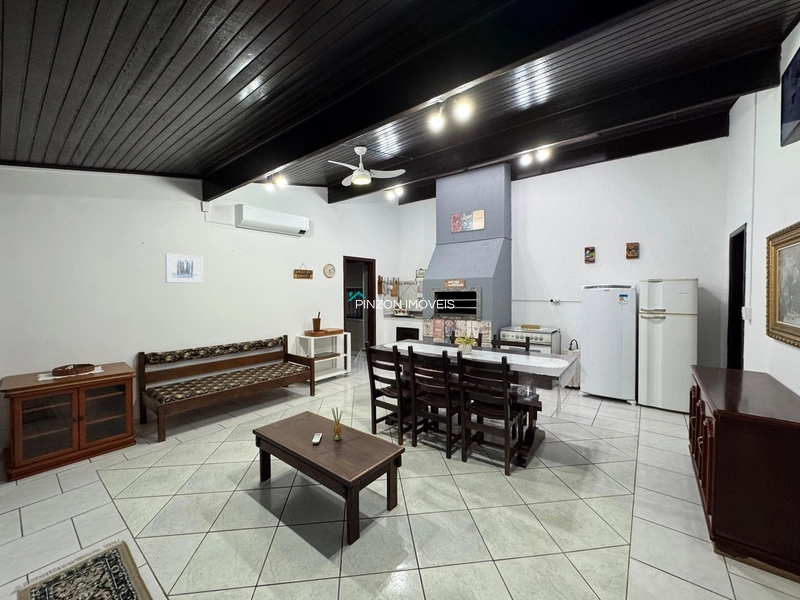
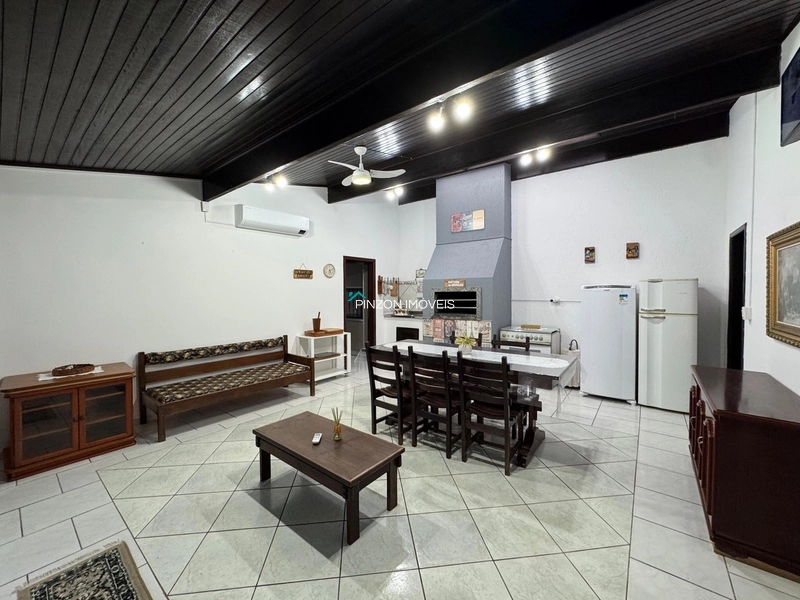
- wall art [165,253,204,284]
